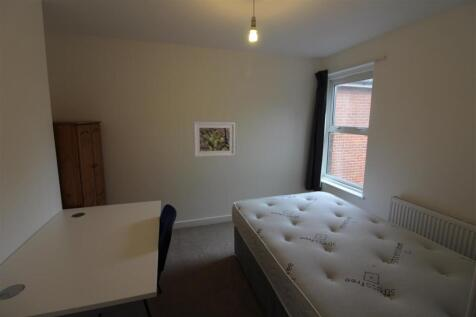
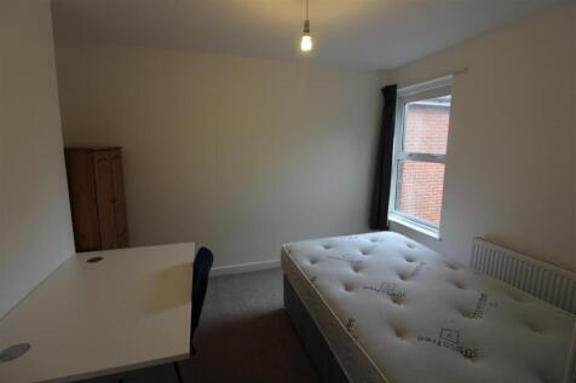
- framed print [193,121,236,158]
